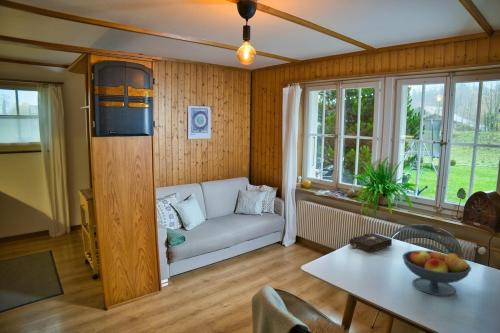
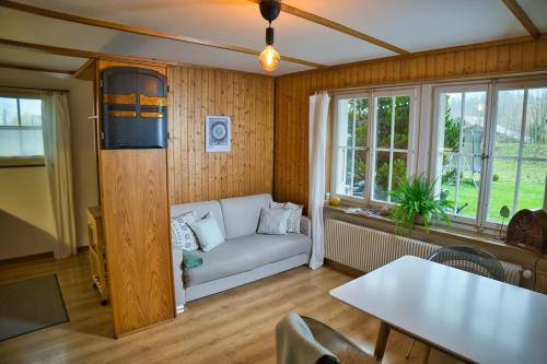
- fruit bowl [401,249,472,297]
- book [349,232,393,254]
